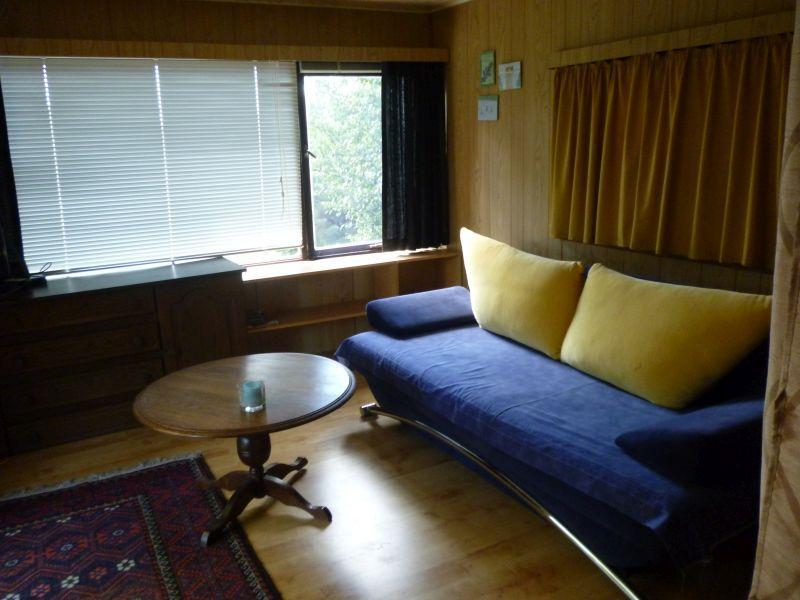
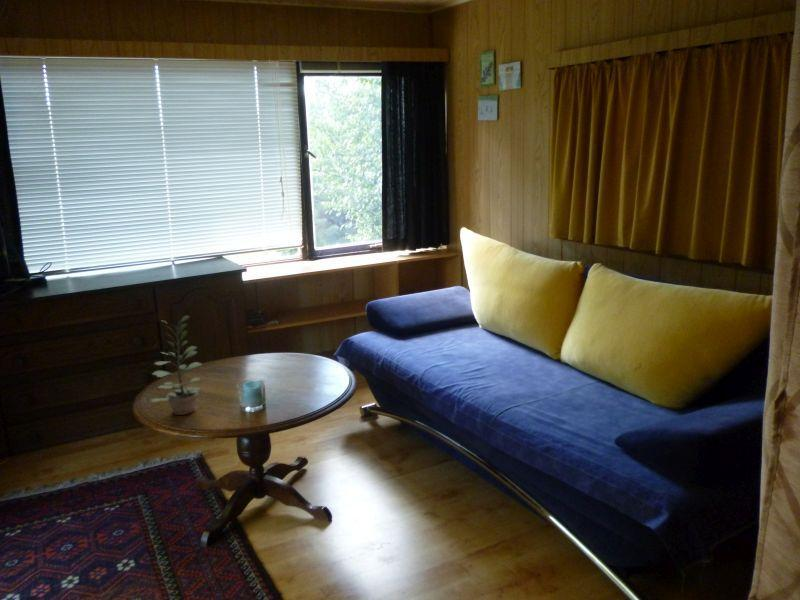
+ plant [150,315,202,416]
